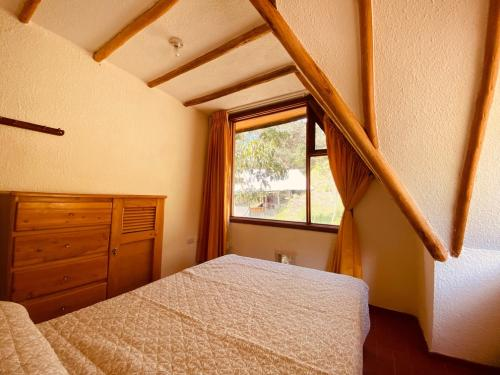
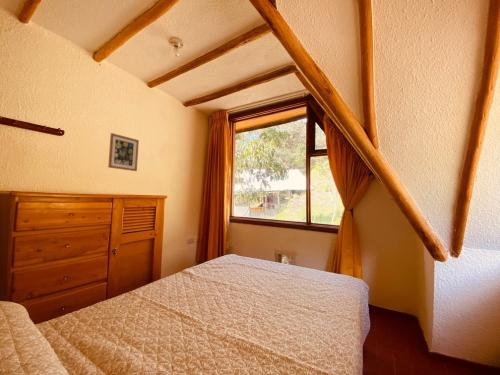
+ wall art [107,132,140,172]
